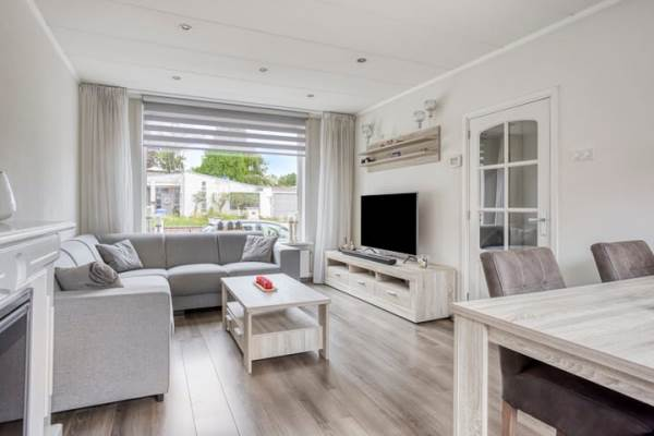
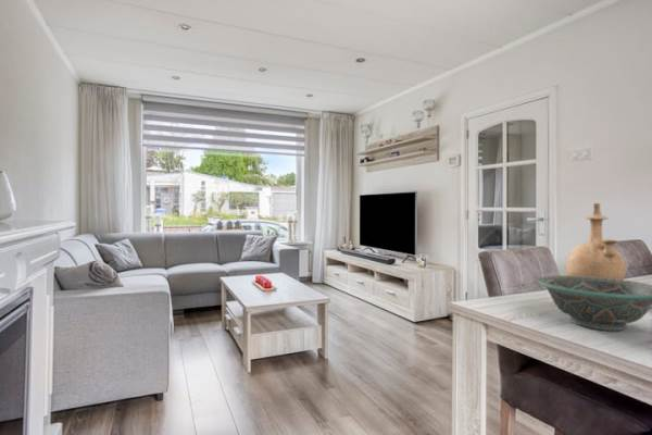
+ vase [565,202,627,279]
+ decorative bowl [537,274,652,332]
